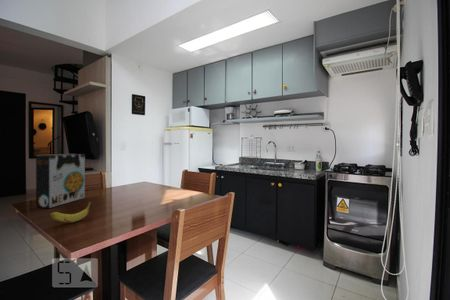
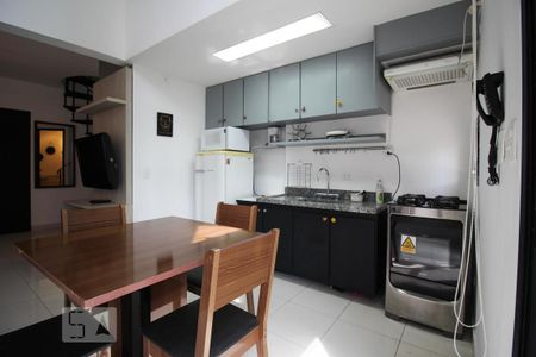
- banana [49,200,92,224]
- cereal box [35,153,86,209]
